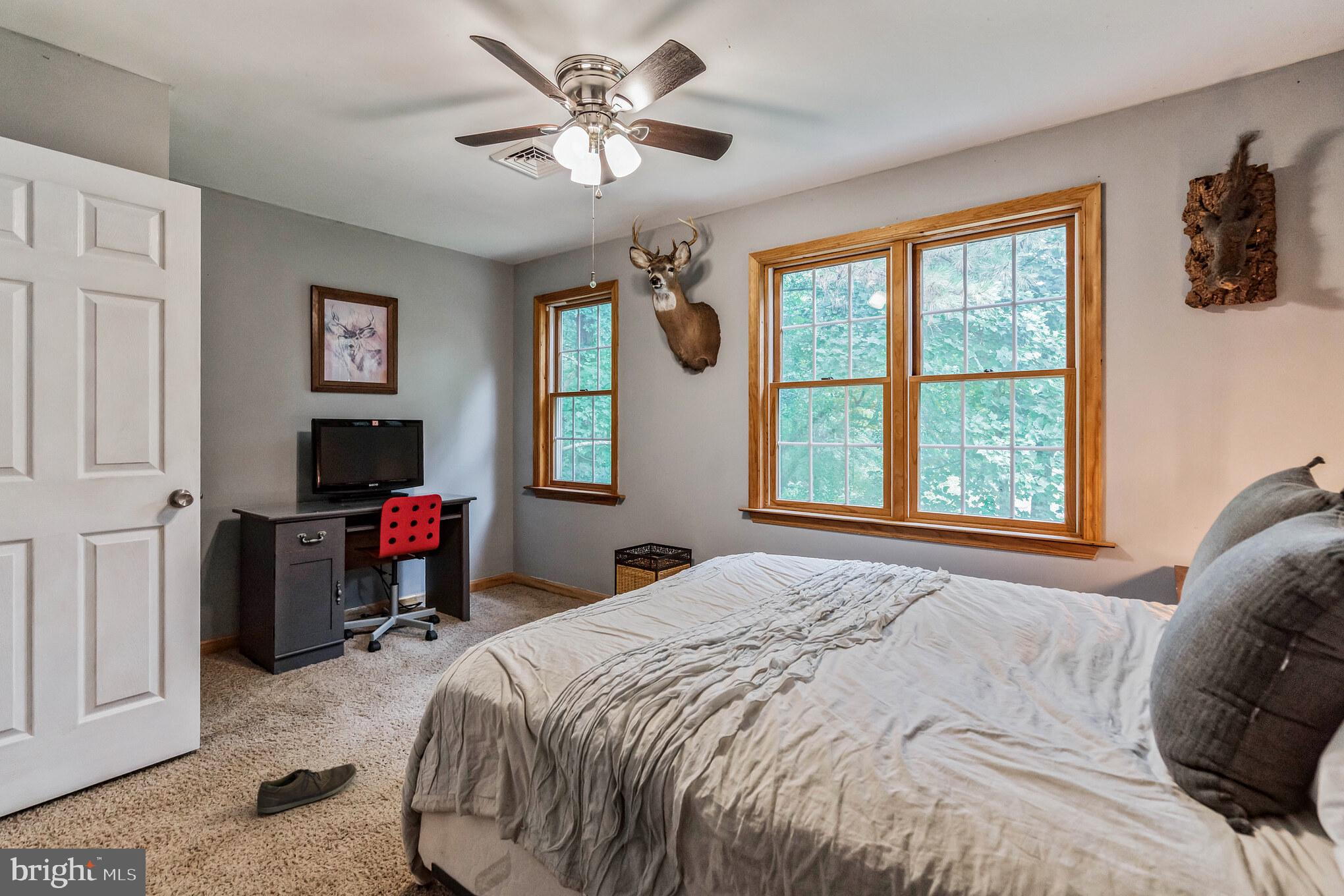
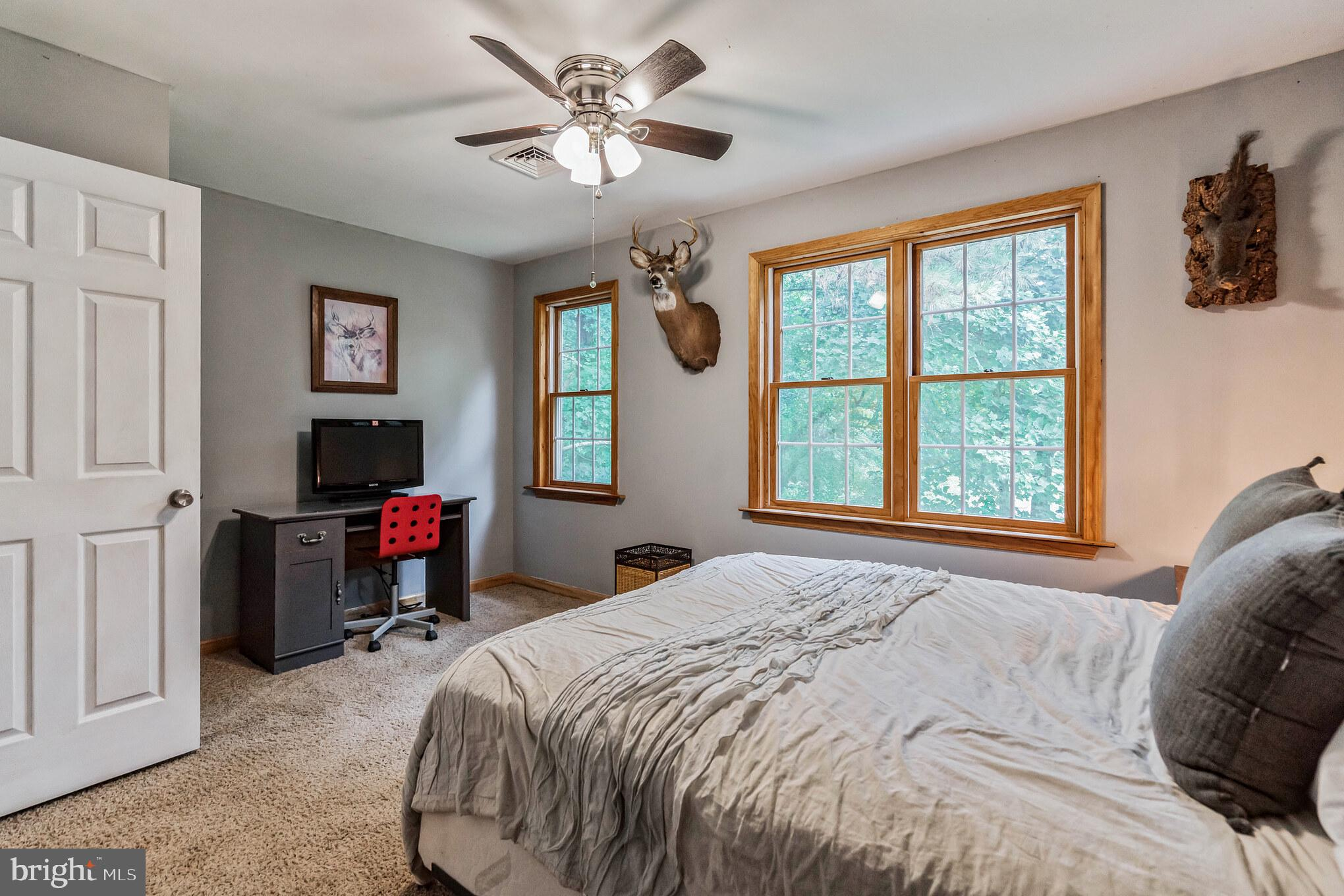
- shoe [256,764,357,814]
